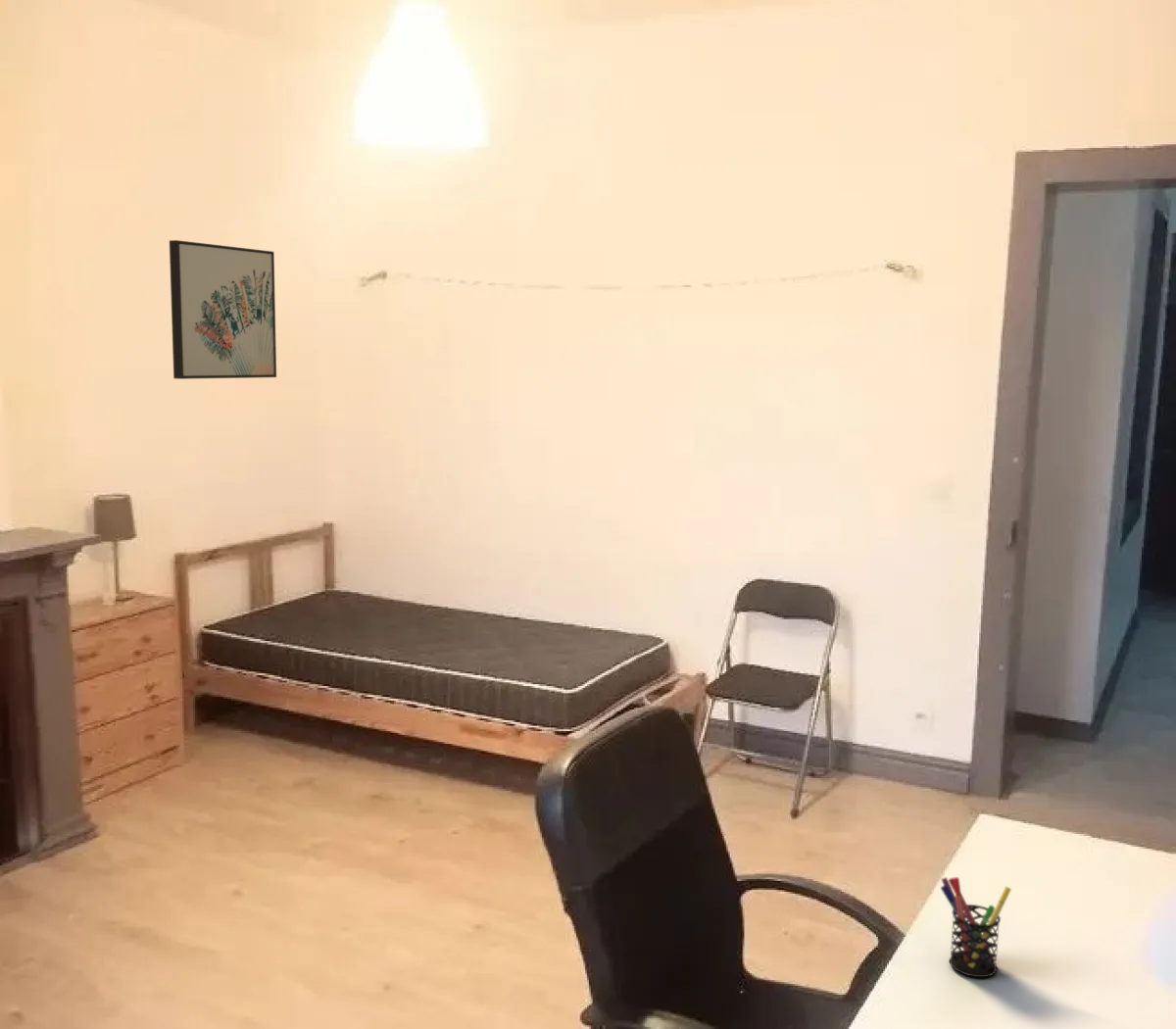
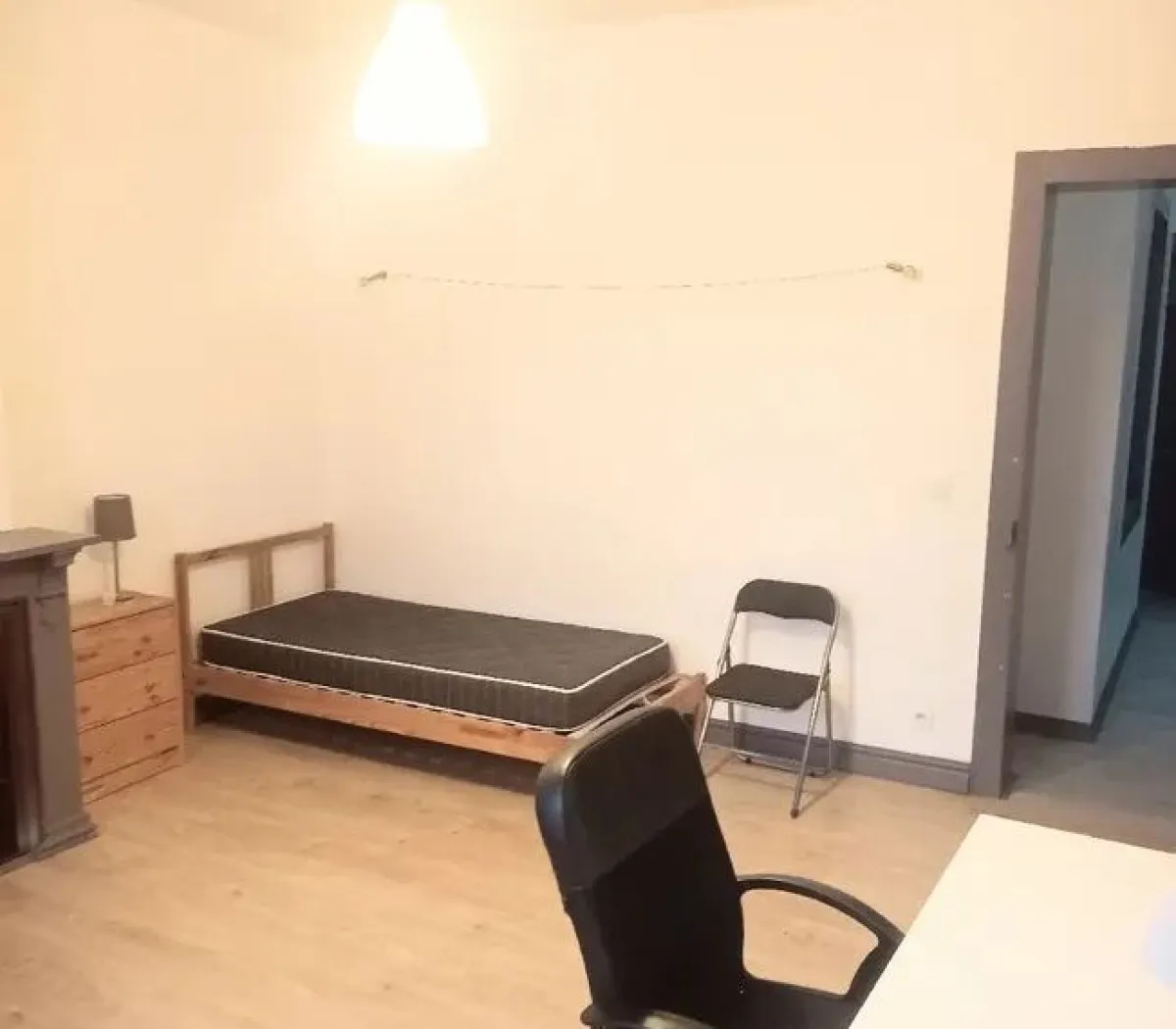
- pen holder [940,876,1012,978]
- wall art [169,239,277,380]
